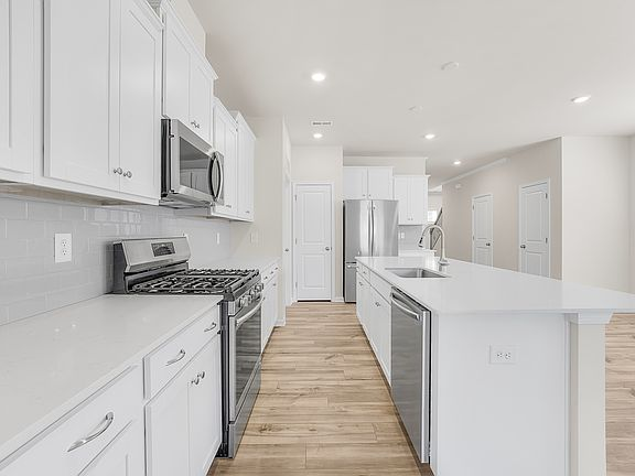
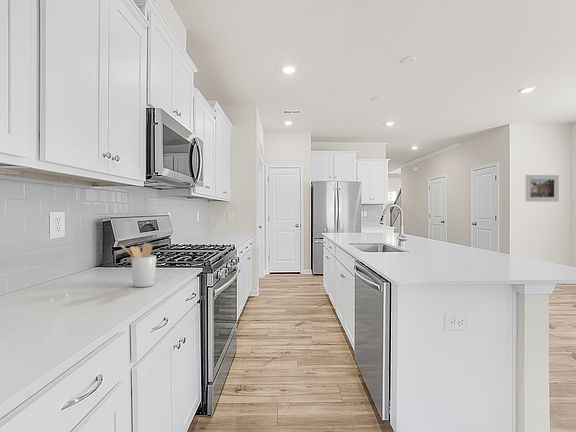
+ utensil holder [119,242,157,288]
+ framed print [525,174,560,203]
